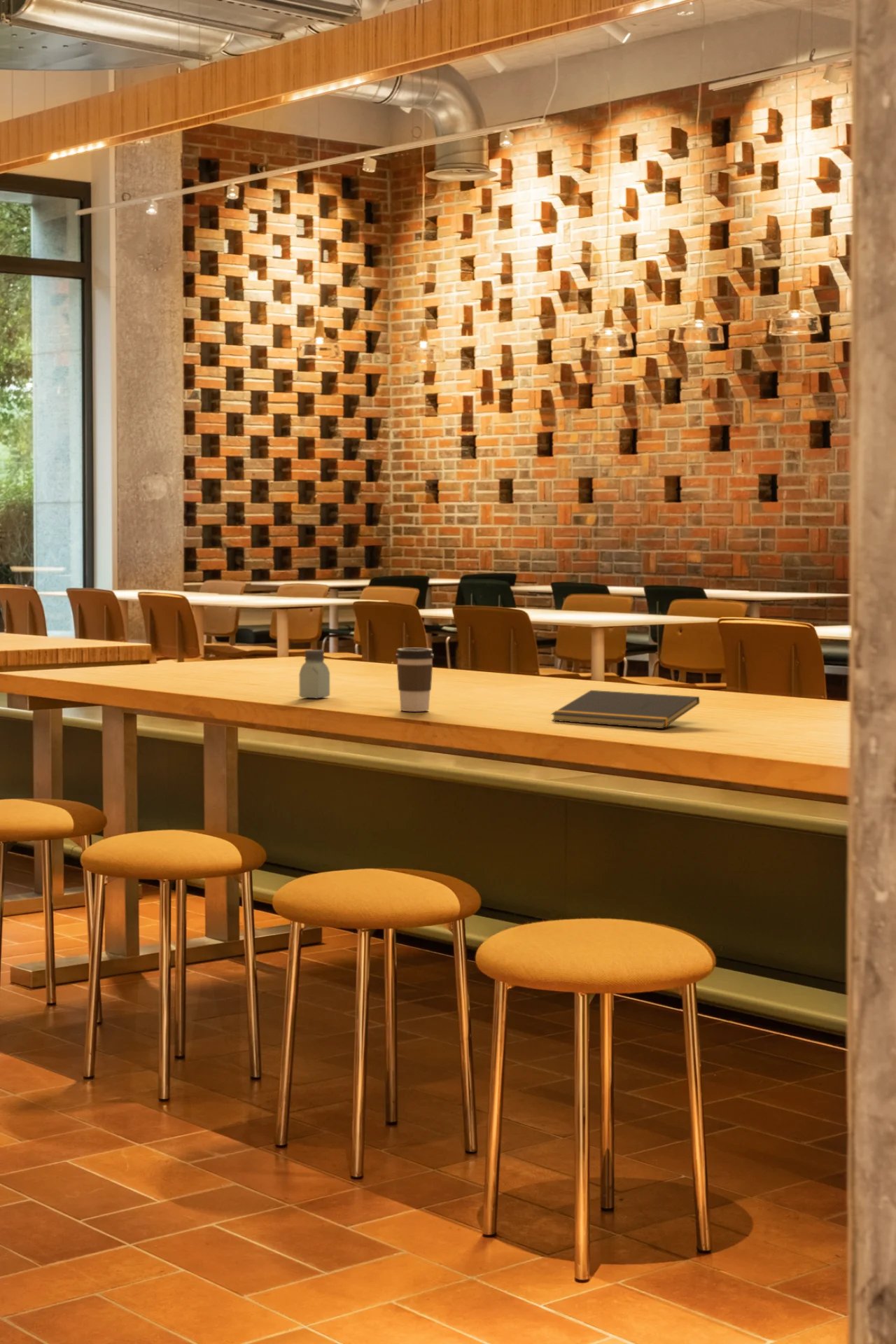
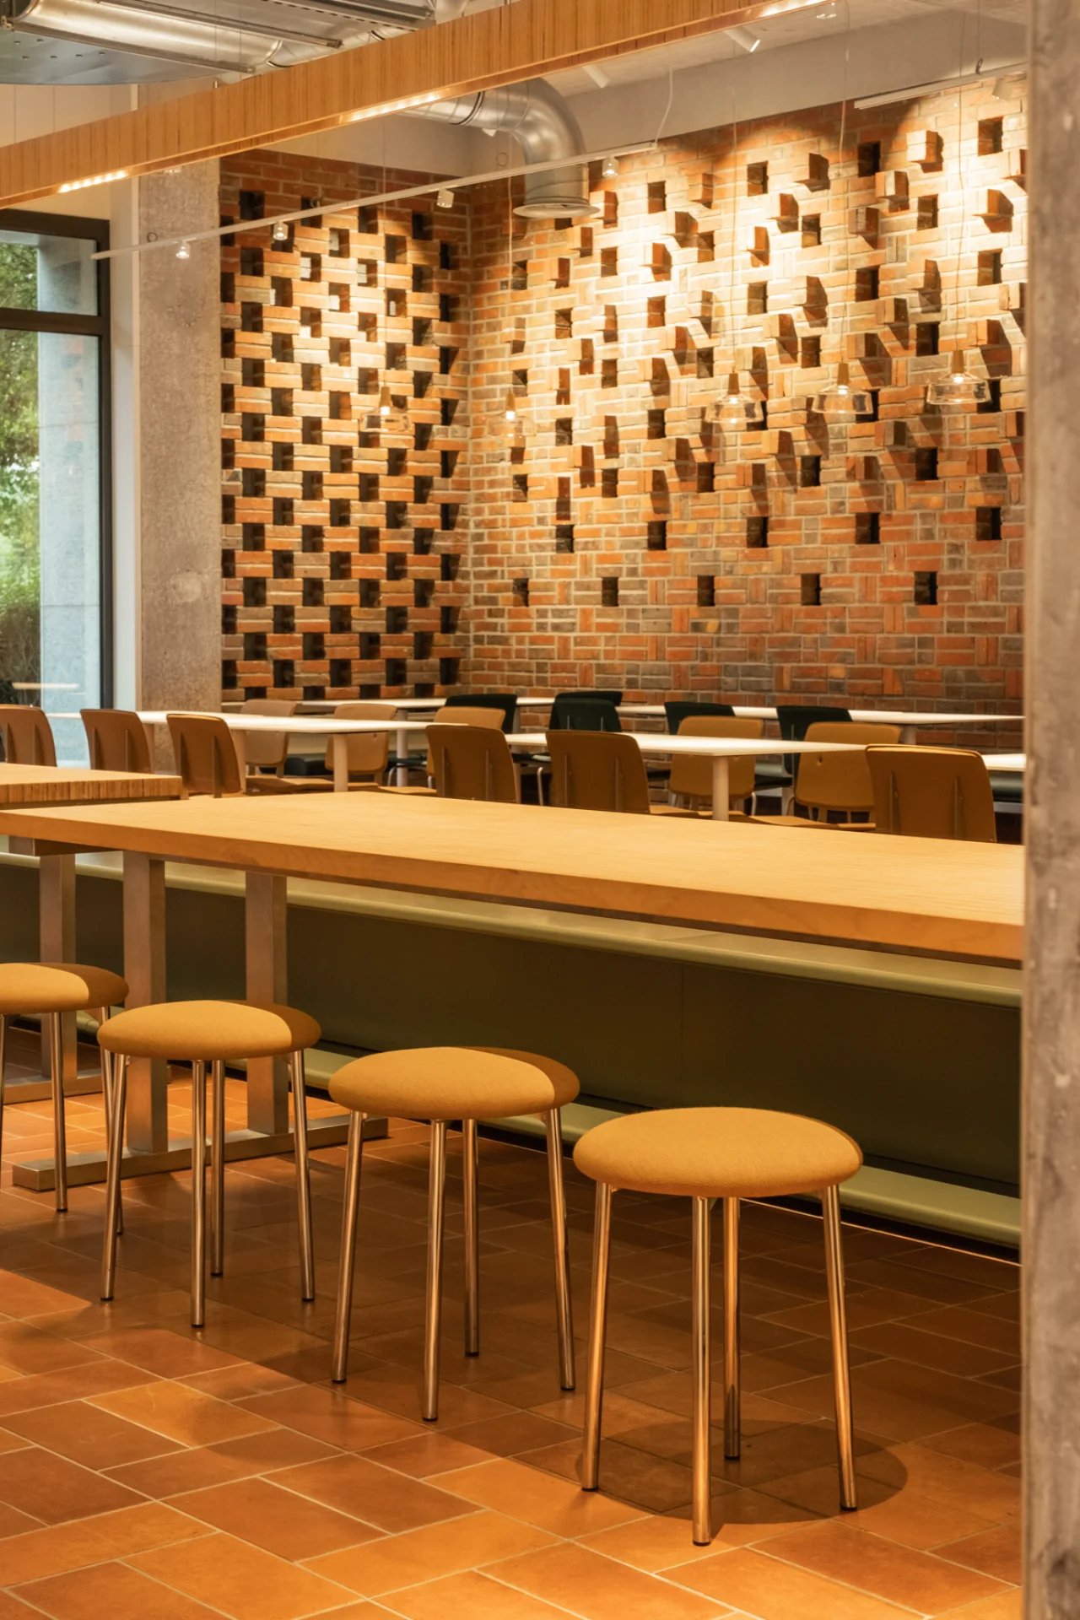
- coffee cup [395,647,435,712]
- notepad [551,689,700,729]
- saltshaker [298,649,330,699]
